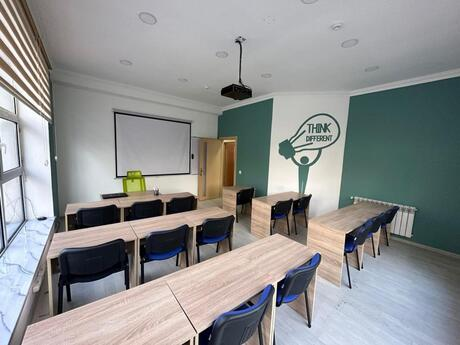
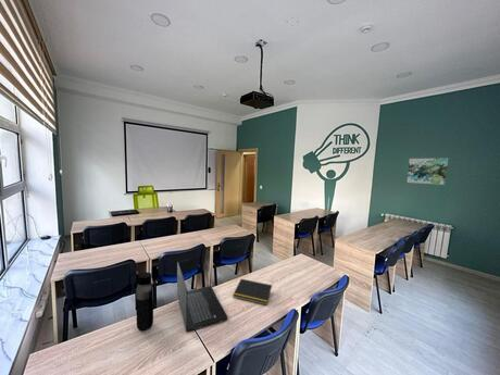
+ water bottle [135,272,154,332]
+ notepad [232,278,273,305]
+ wall art [407,158,449,186]
+ laptop [176,261,229,333]
